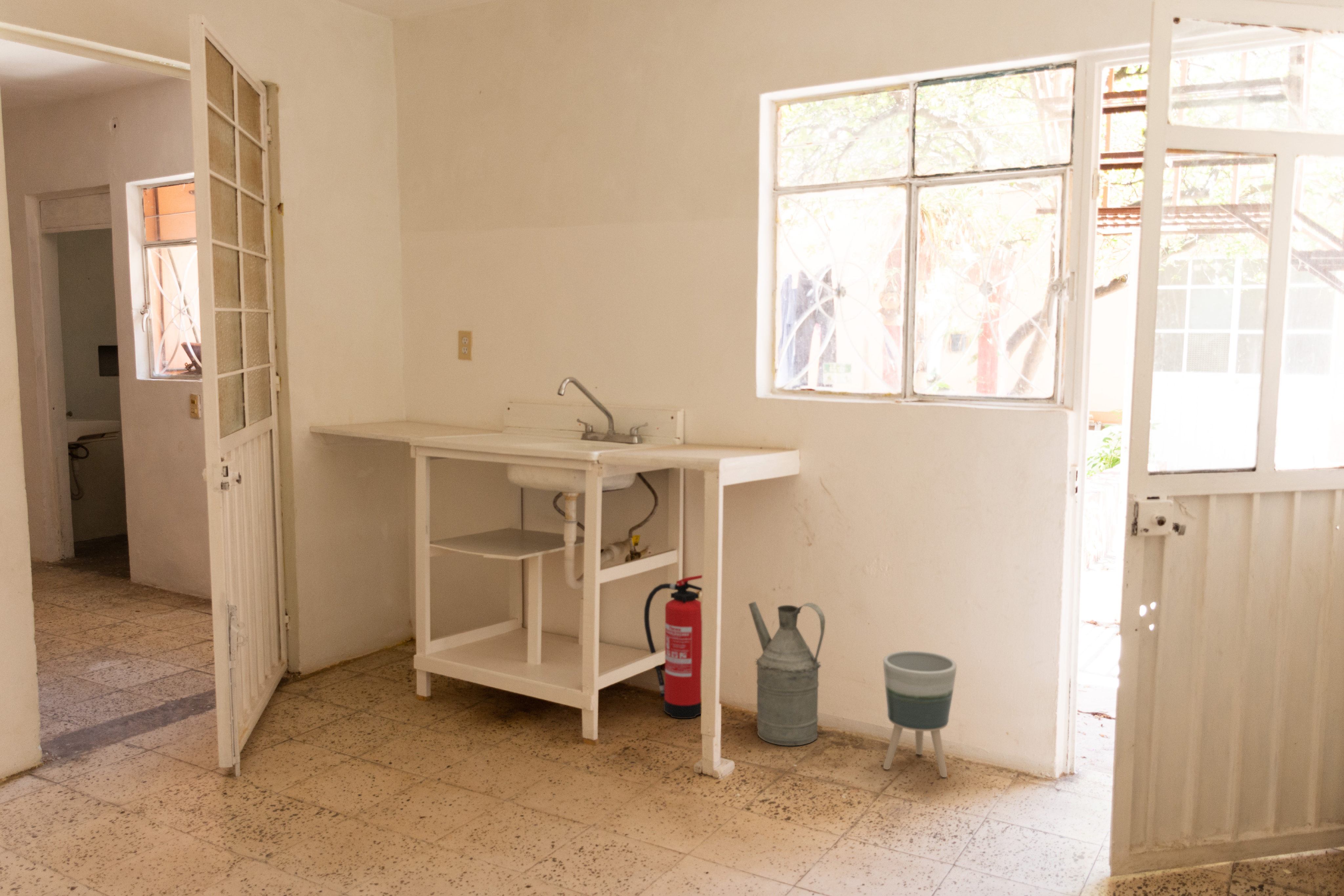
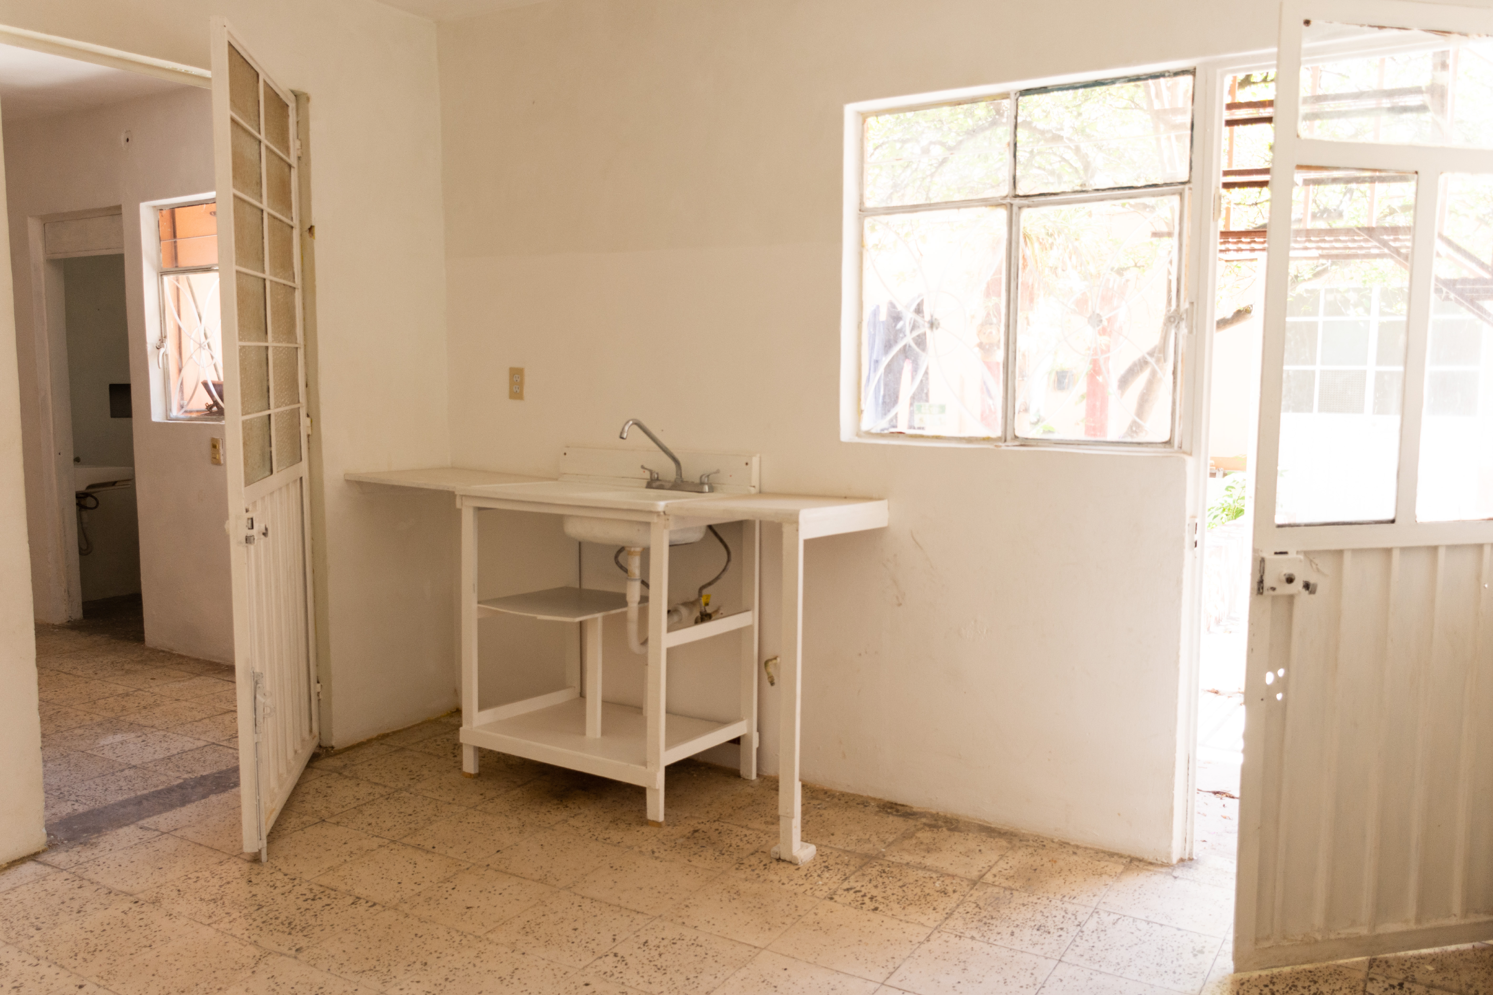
- watering can [748,601,826,746]
- fire extinguisher [644,575,703,719]
- planter [883,651,957,778]
